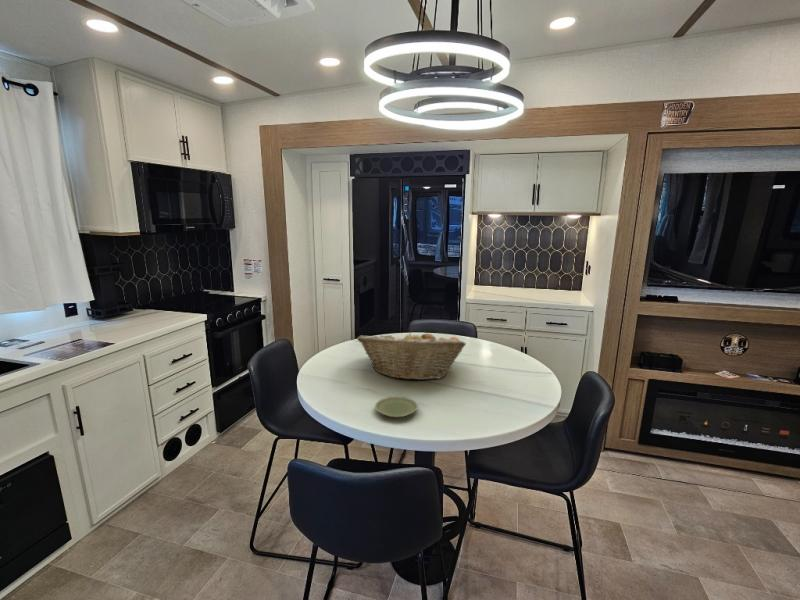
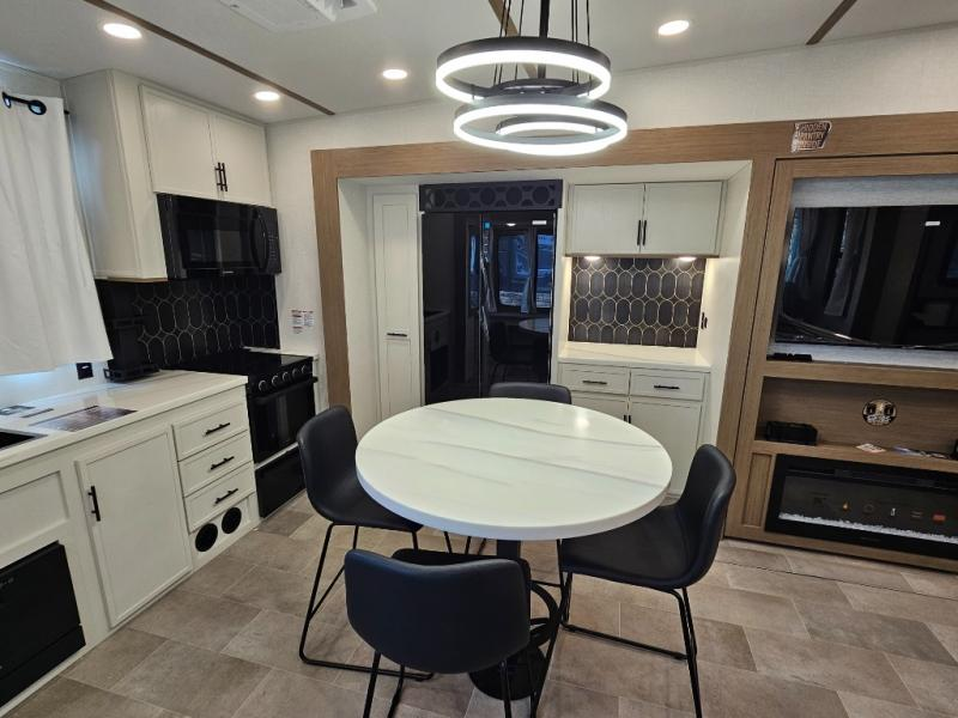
- plate [374,395,419,418]
- fruit basket [356,328,467,381]
